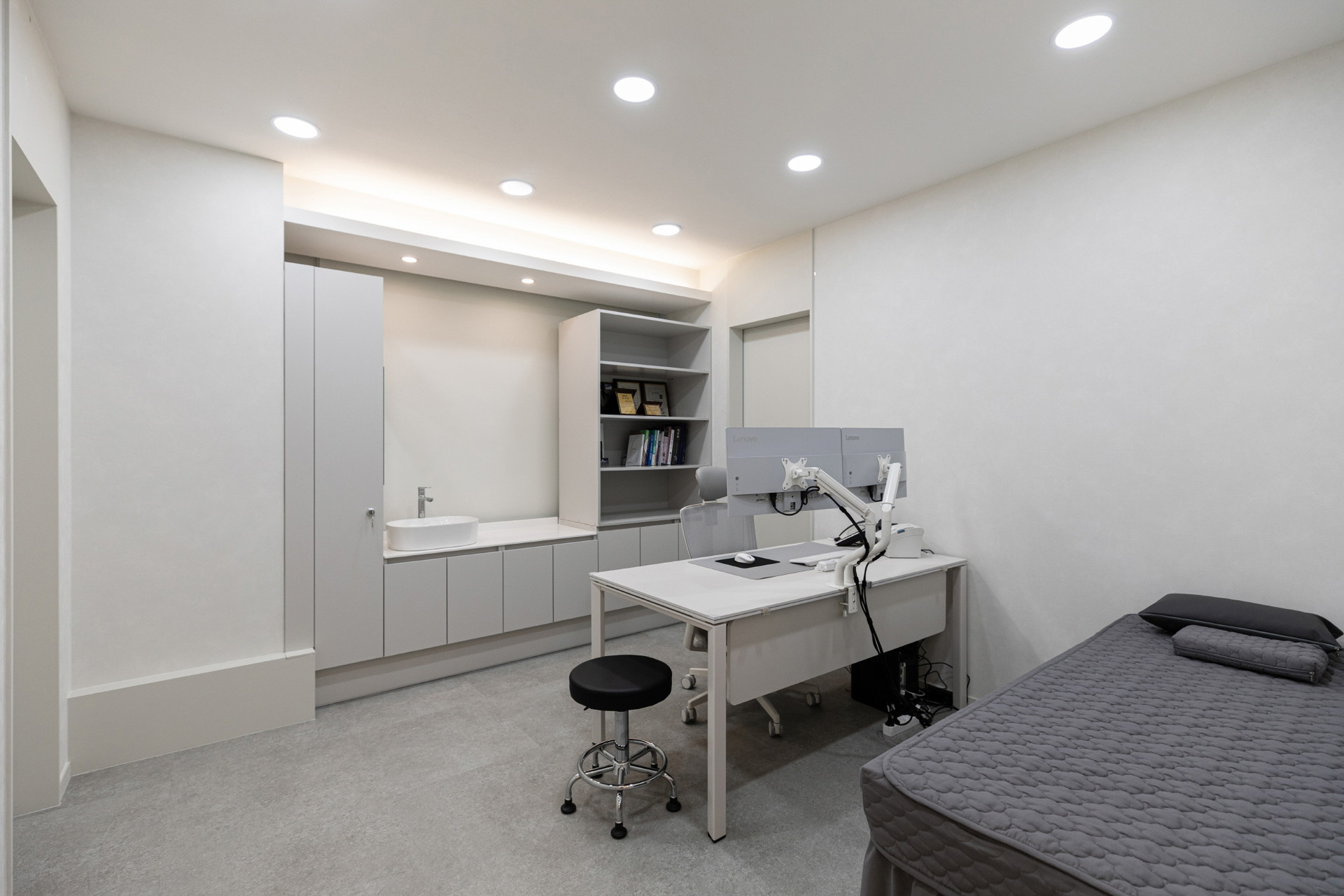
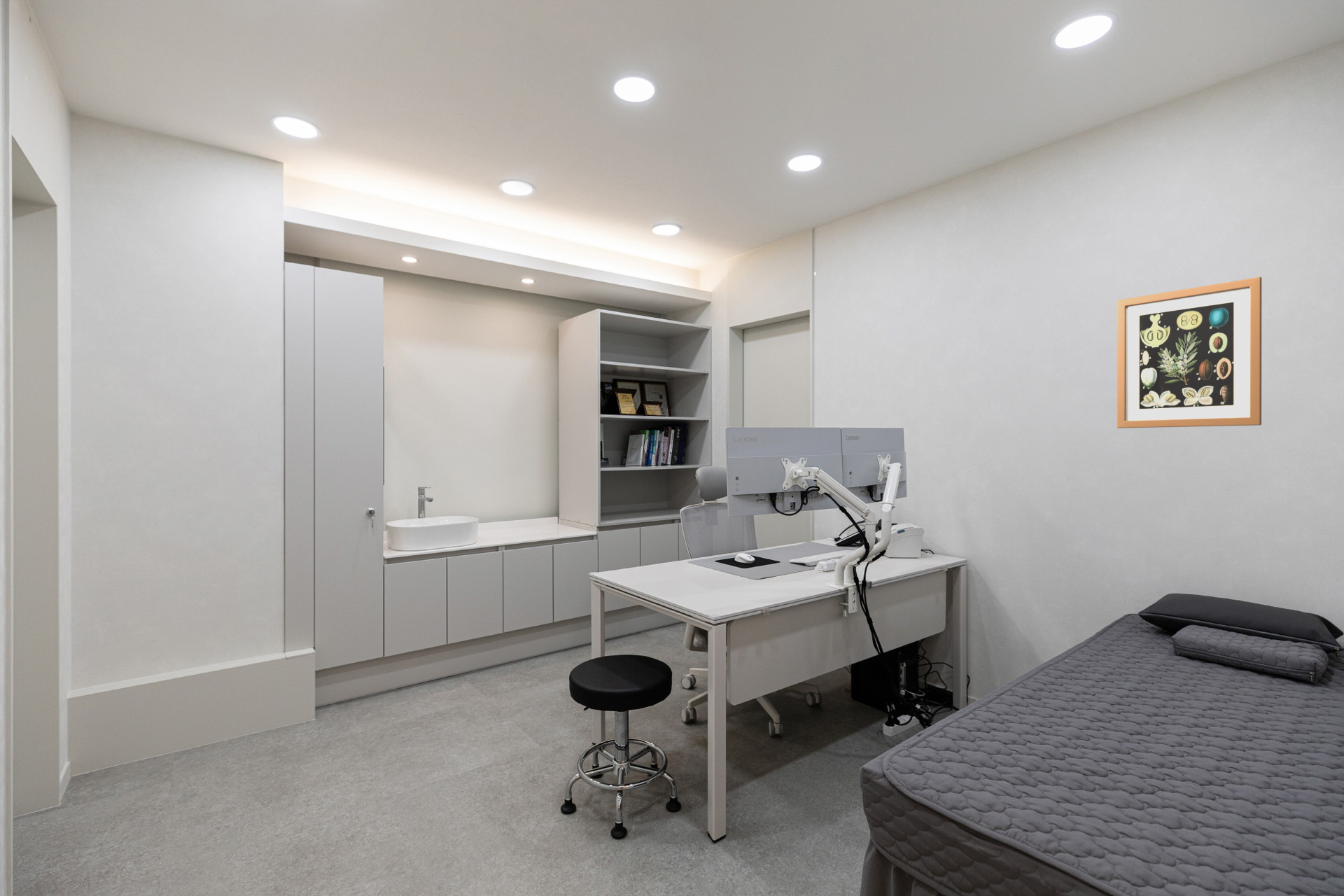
+ wall art [1117,276,1262,429]
